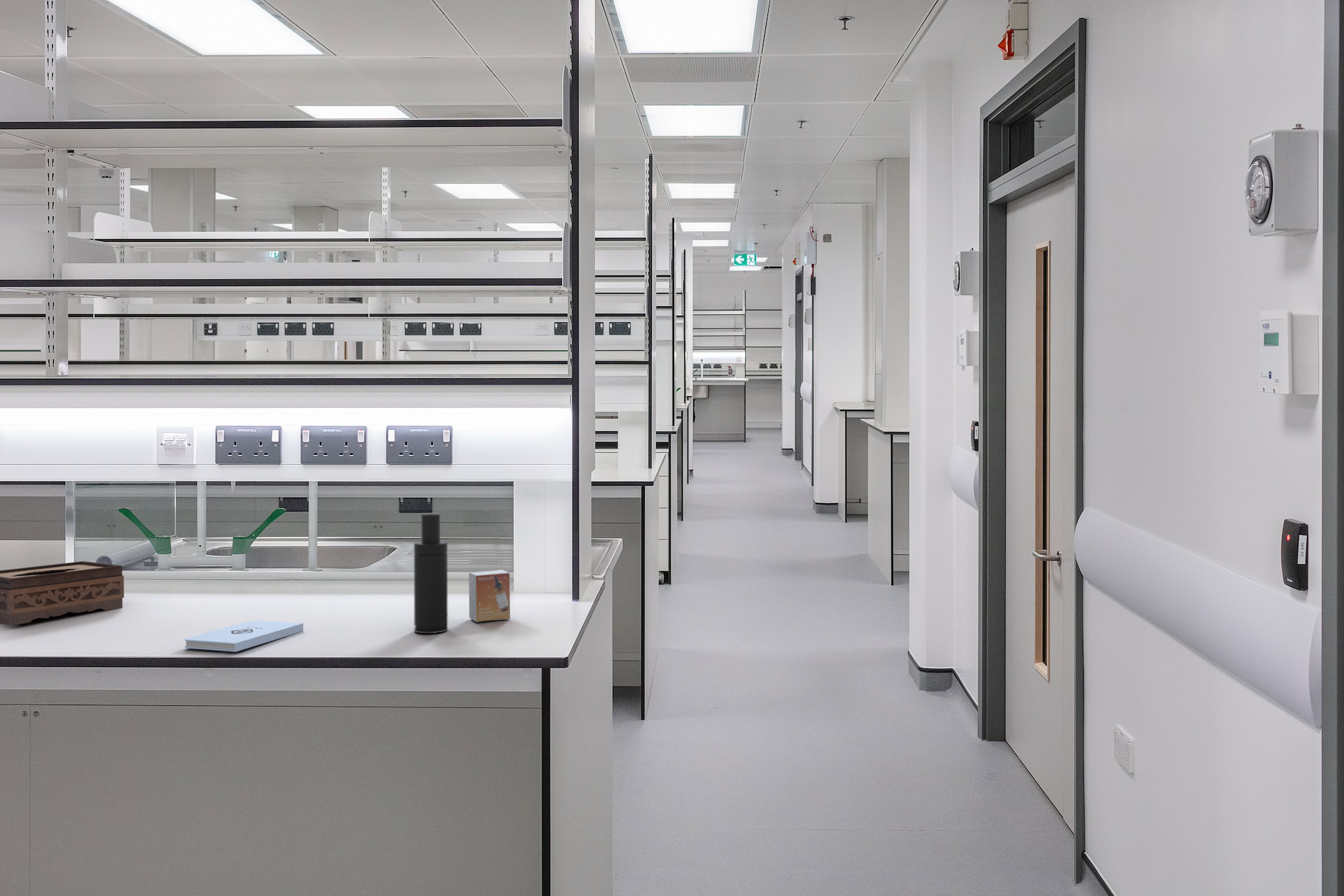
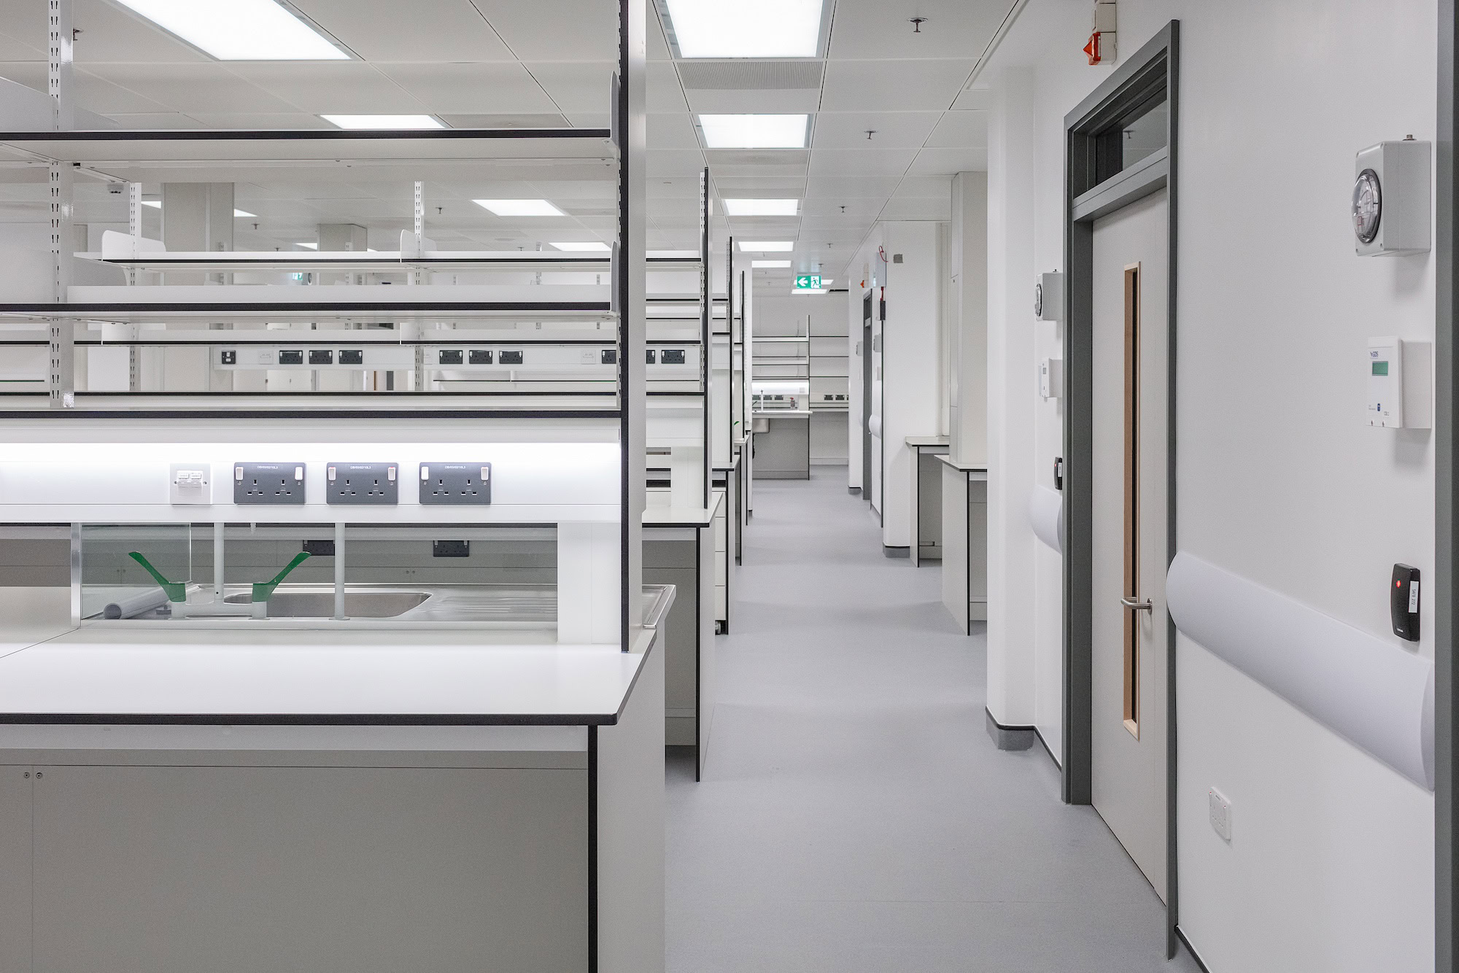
- tissue box [0,561,125,626]
- notepad [184,620,304,652]
- atomizer [413,512,448,634]
- small box [468,569,511,623]
